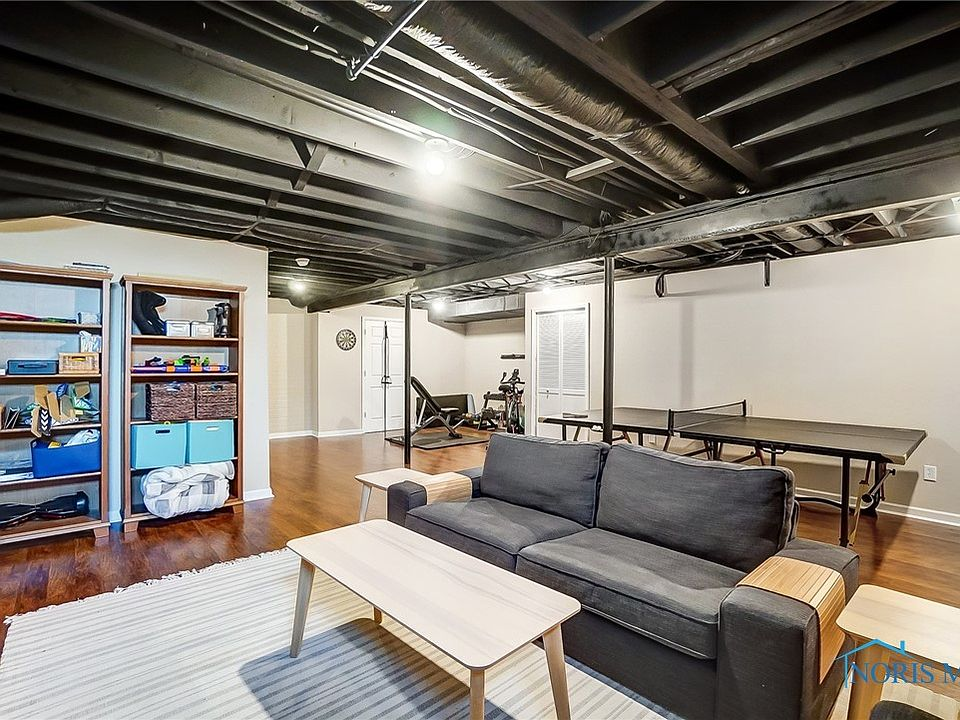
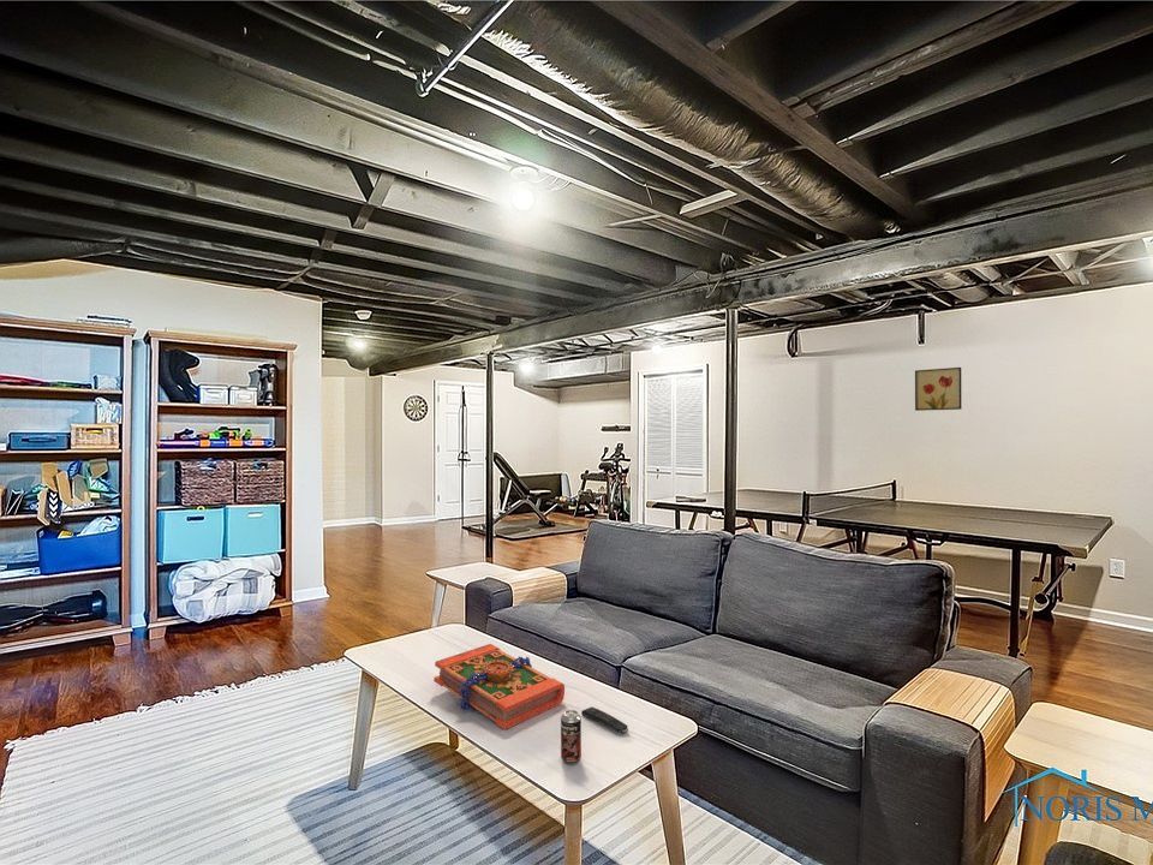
+ beverage can [560,709,583,765]
+ remote control [580,706,629,734]
+ book [432,643,566,732]
+ wall art [914,366,962,412]
